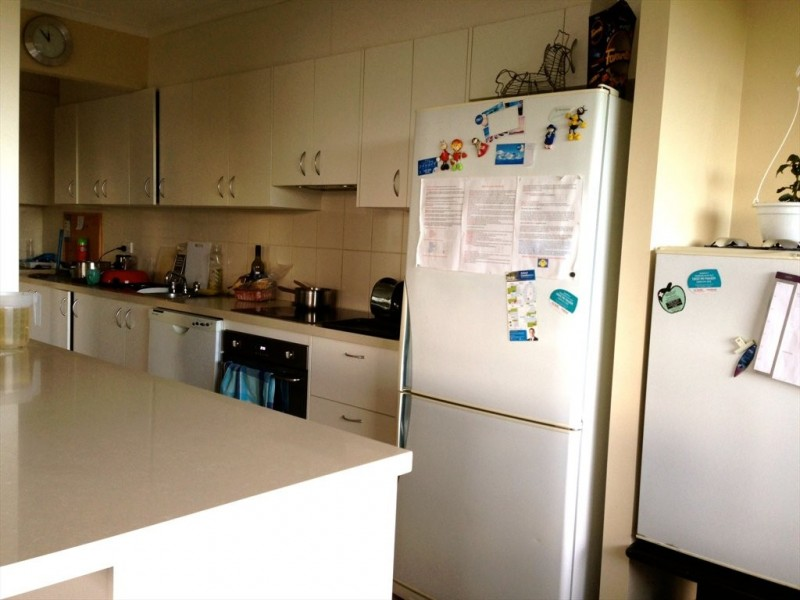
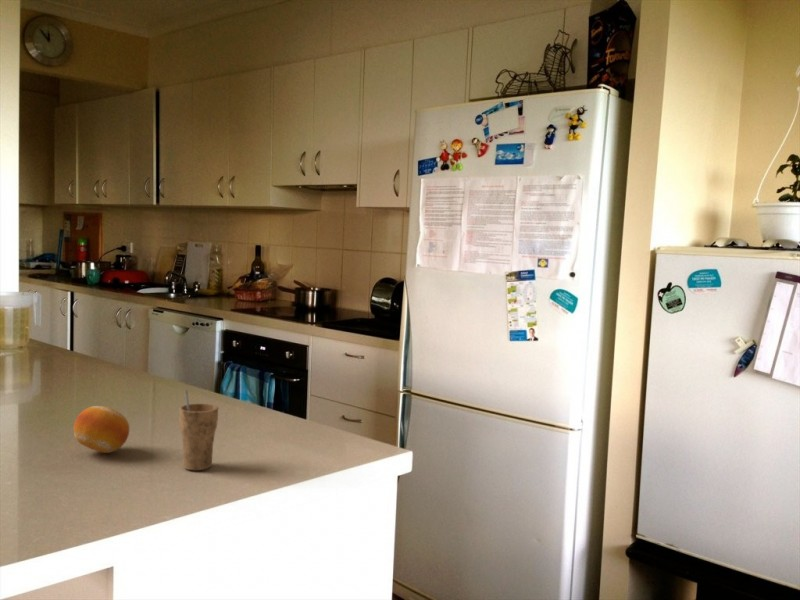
+ cup [178,389,219,471]
+ fruit [73,405,130,454]
